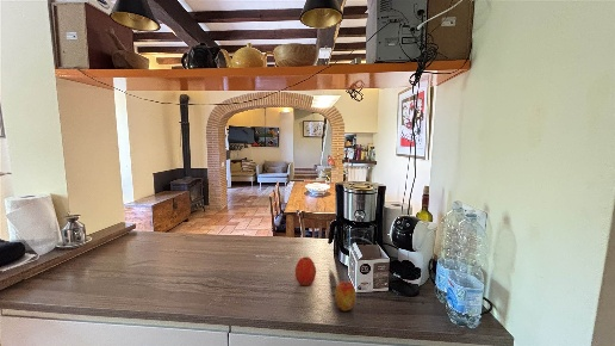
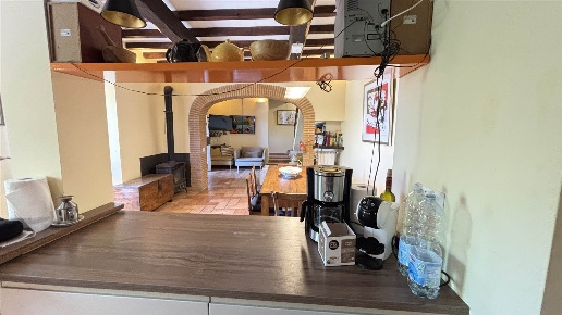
- apple [334,279,358,313]
- apple [294,255,317,286]
